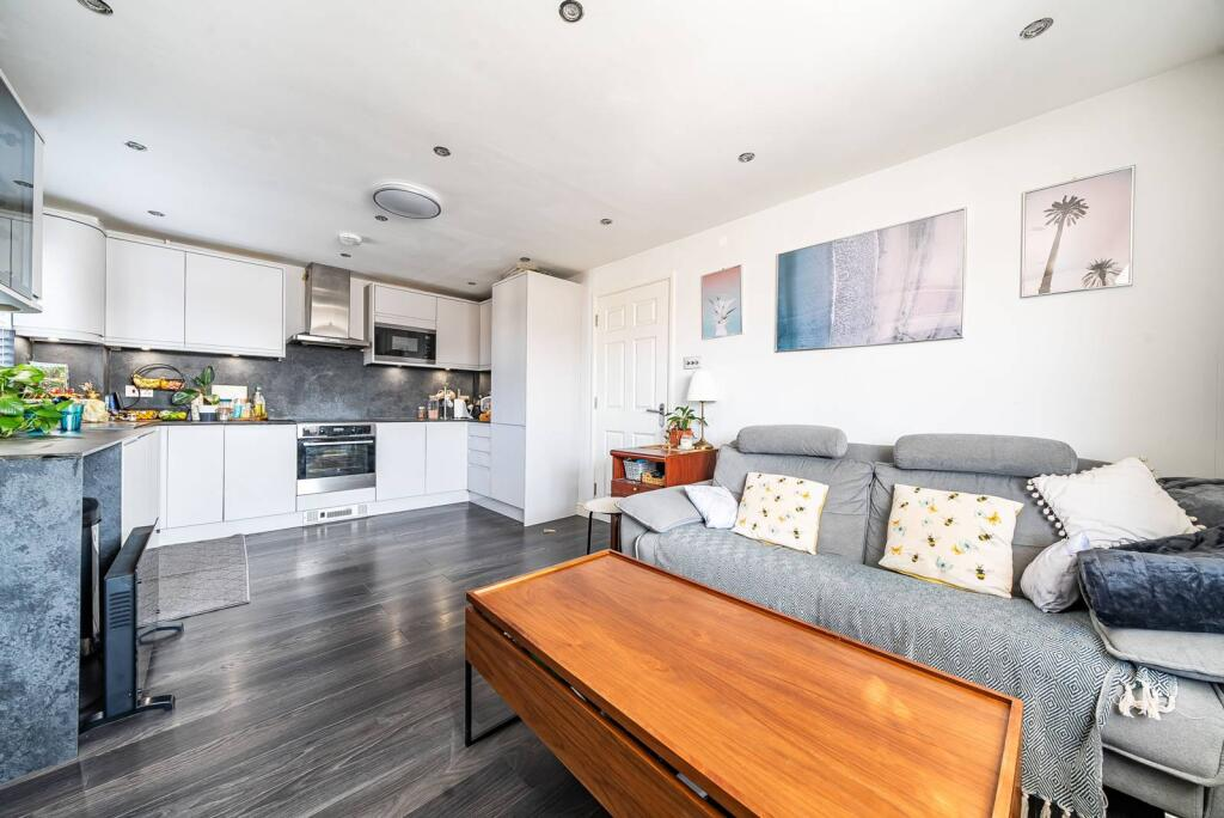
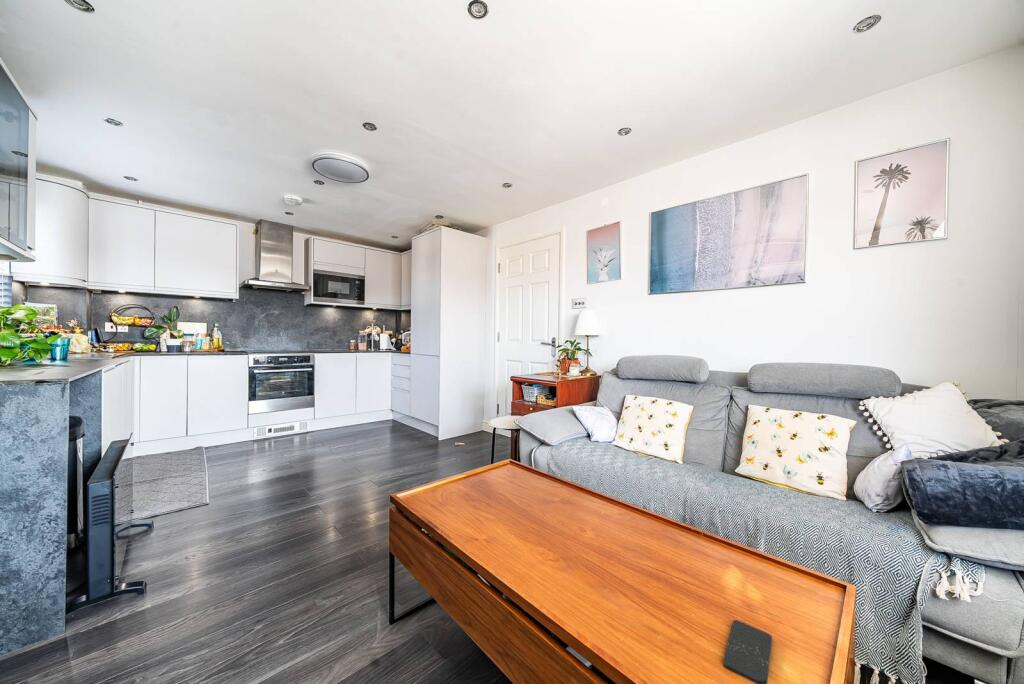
+ smartphone [722,619,773,684]
